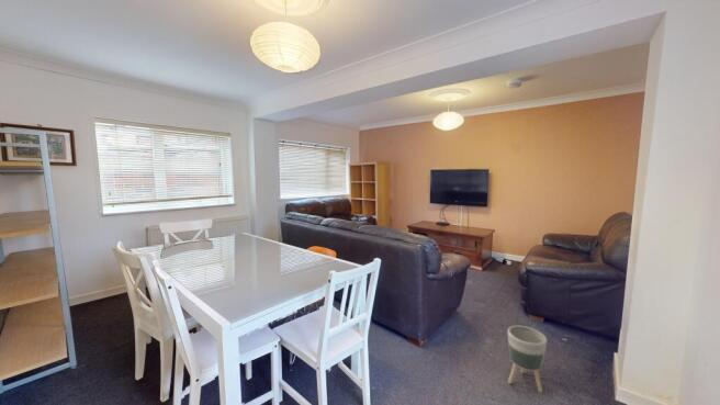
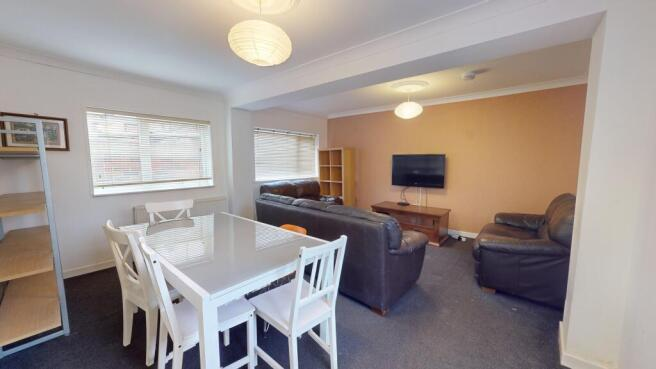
- planter [506,325,548,394]
